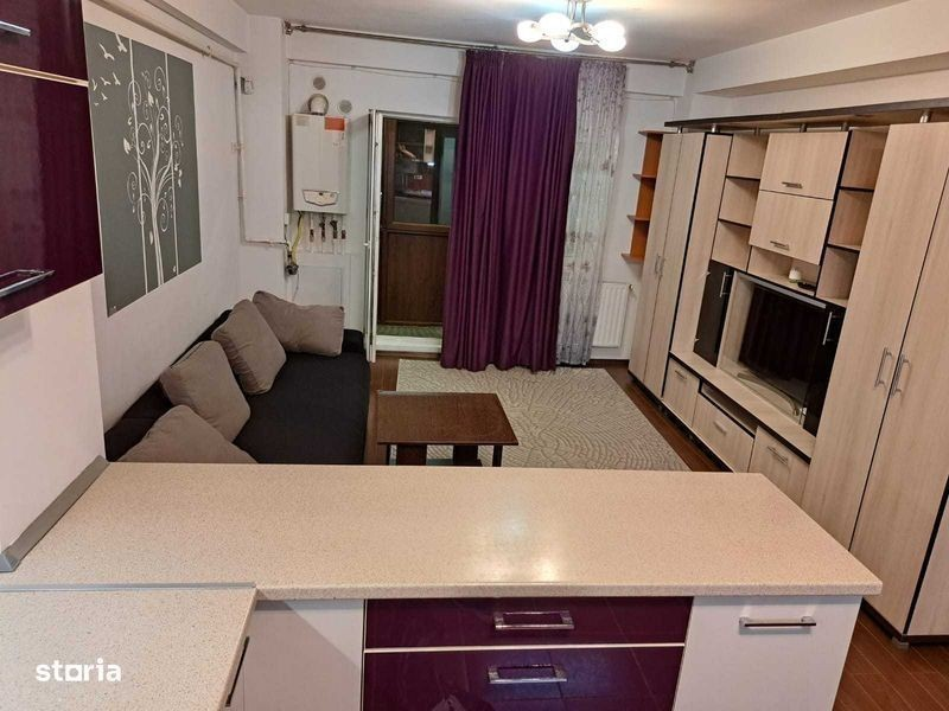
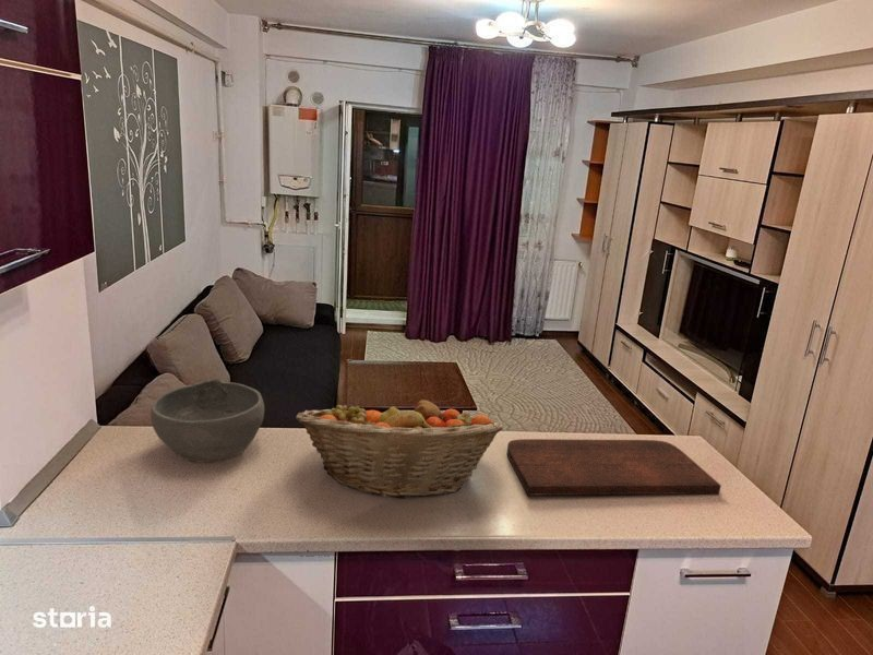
+ fruit basket [295,395,504,500]
+ bowl [150,378,265,464]
+ cutting board [506,438,722,497]
